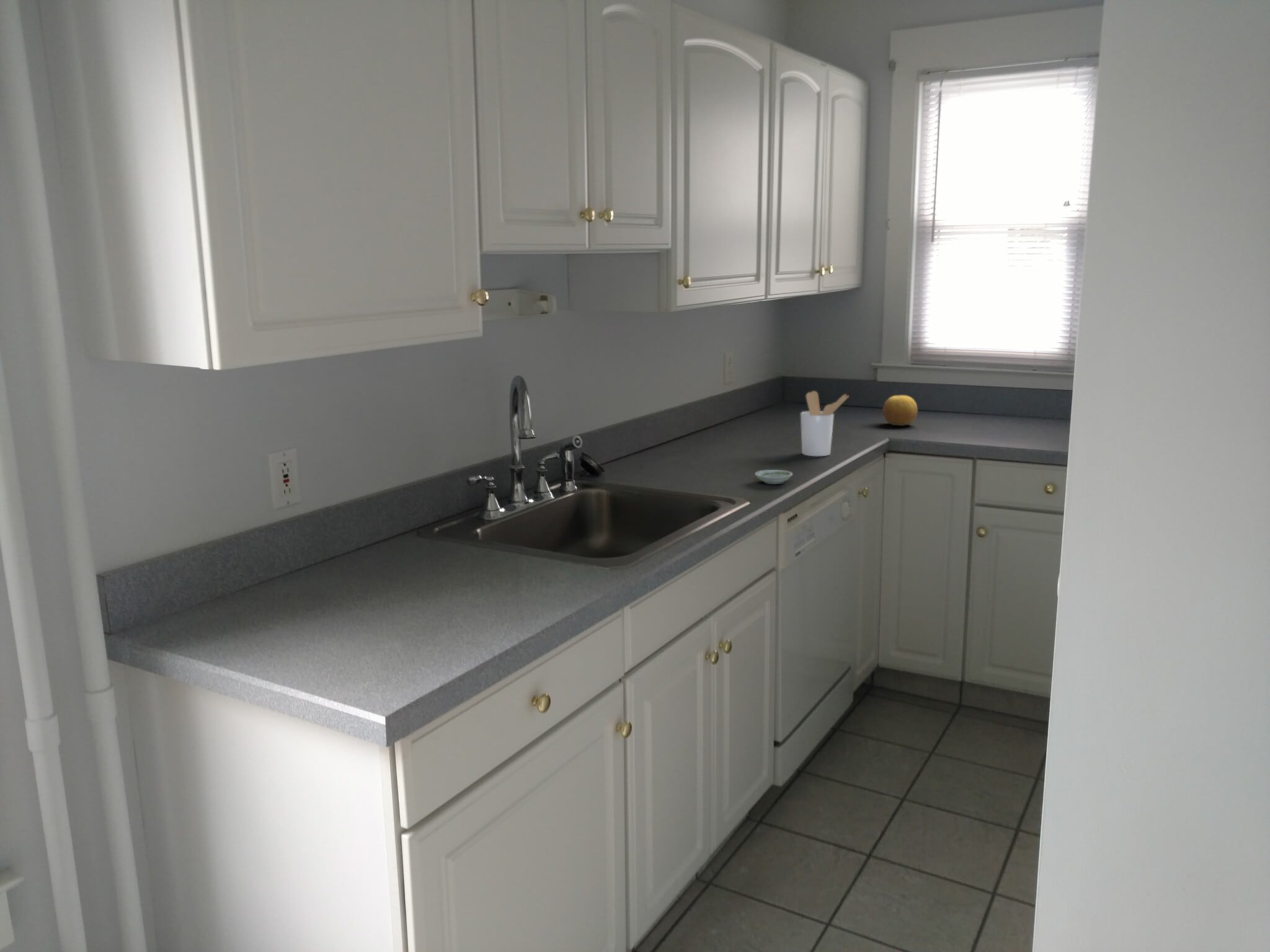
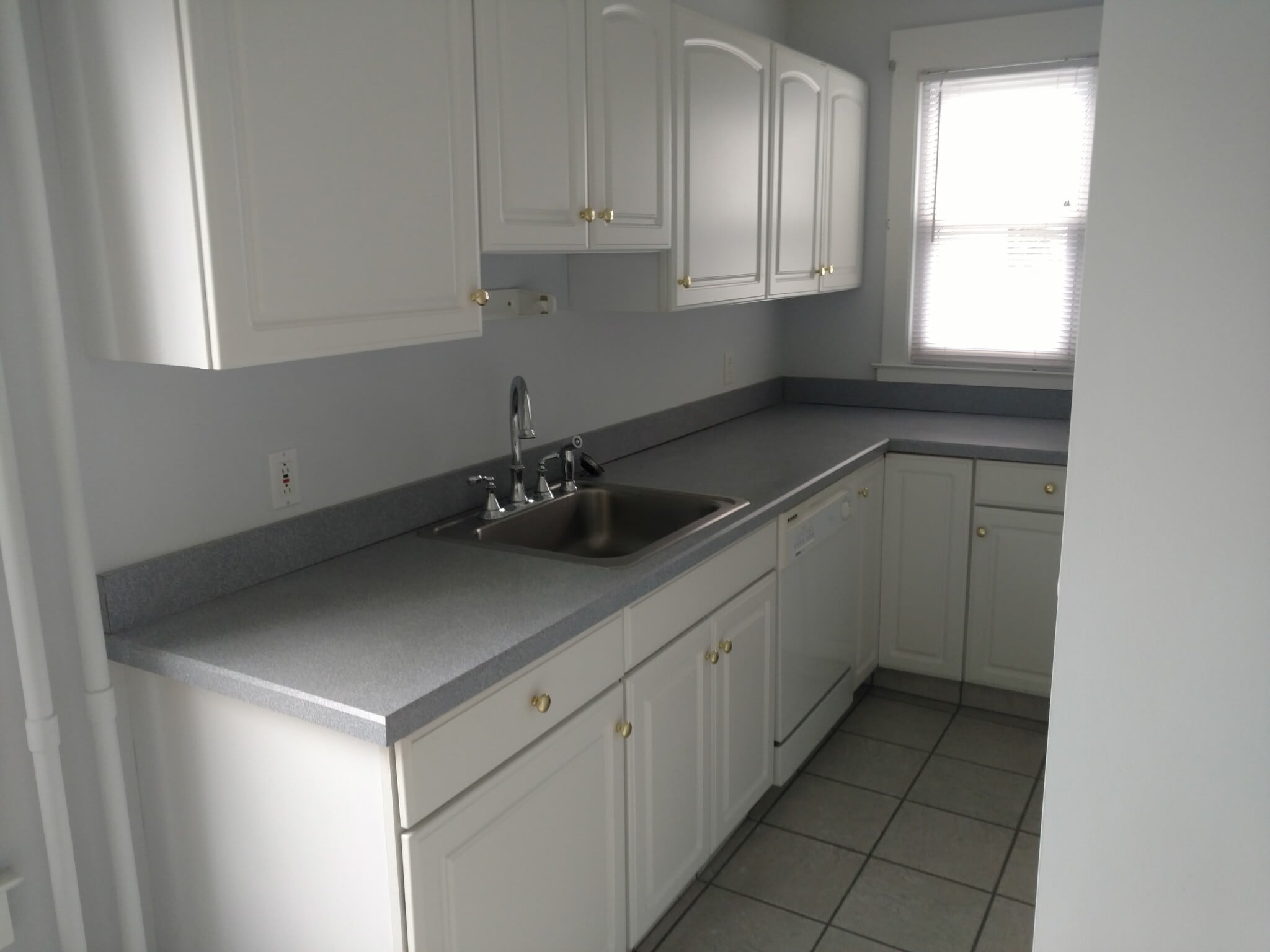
- utensil holder [800,390,849,457]
- fruit [882,395,918,426]
- saucer [754,469,793,485]
